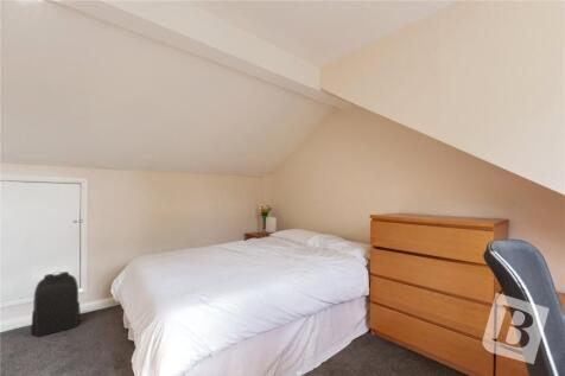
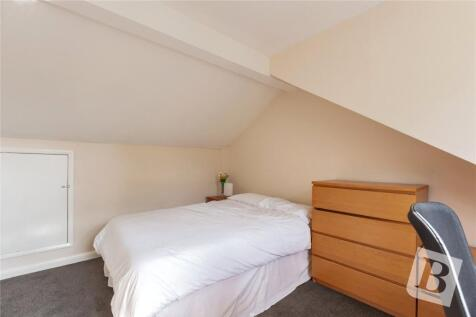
- backpack [30,270,82,338]
